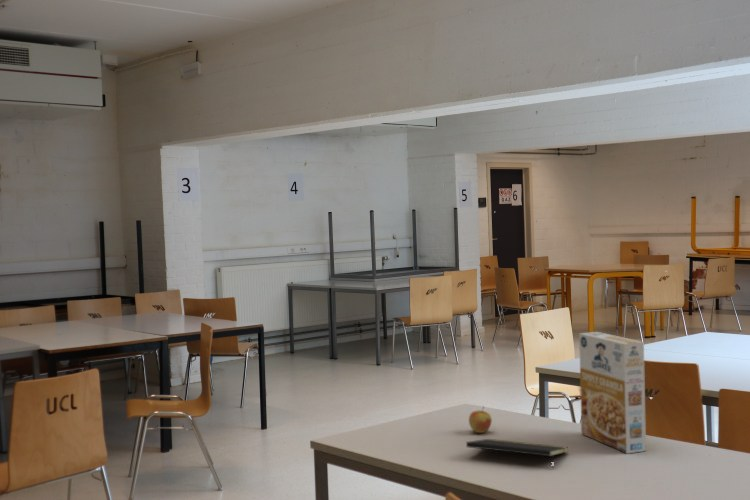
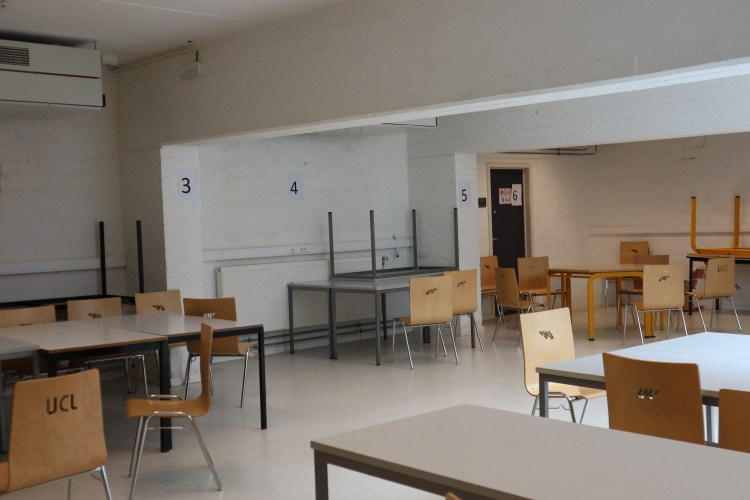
- notepad [465,438,568,470]
- apple [468,405,493,434]
- cereal box [578,331,647,455]
